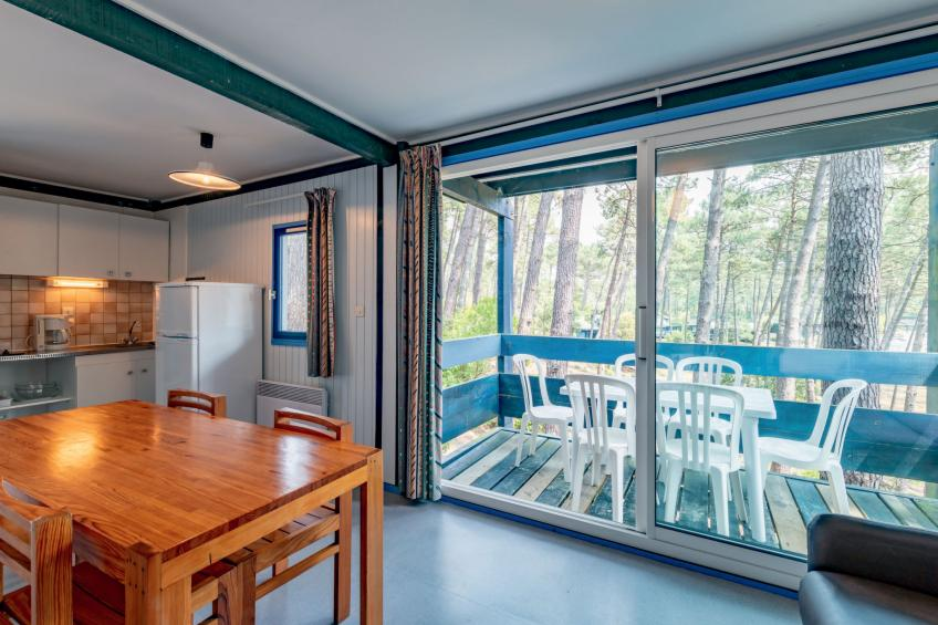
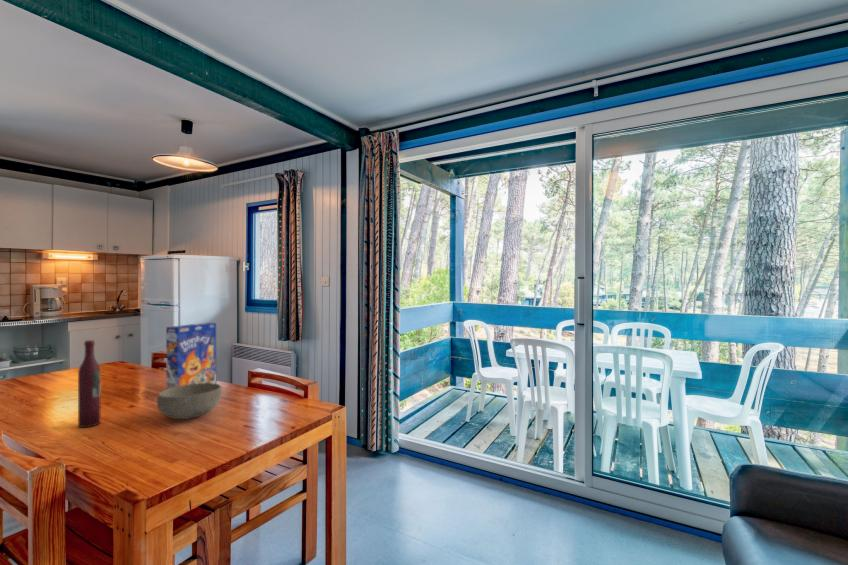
+ wine bottle [77,339,101,428]
+ cereal box [165,322,217,389]
+ bowl [156,383,223,420]
